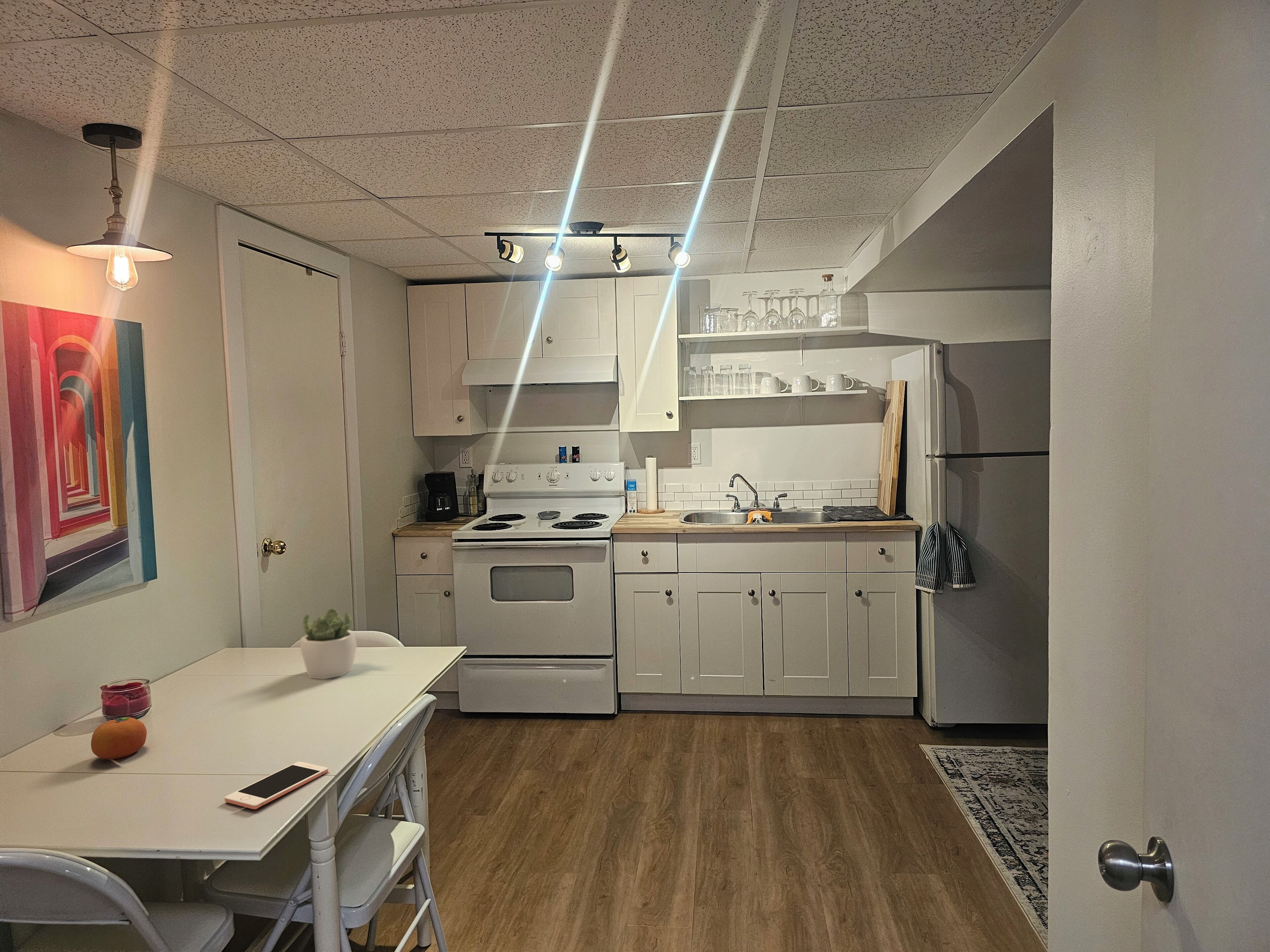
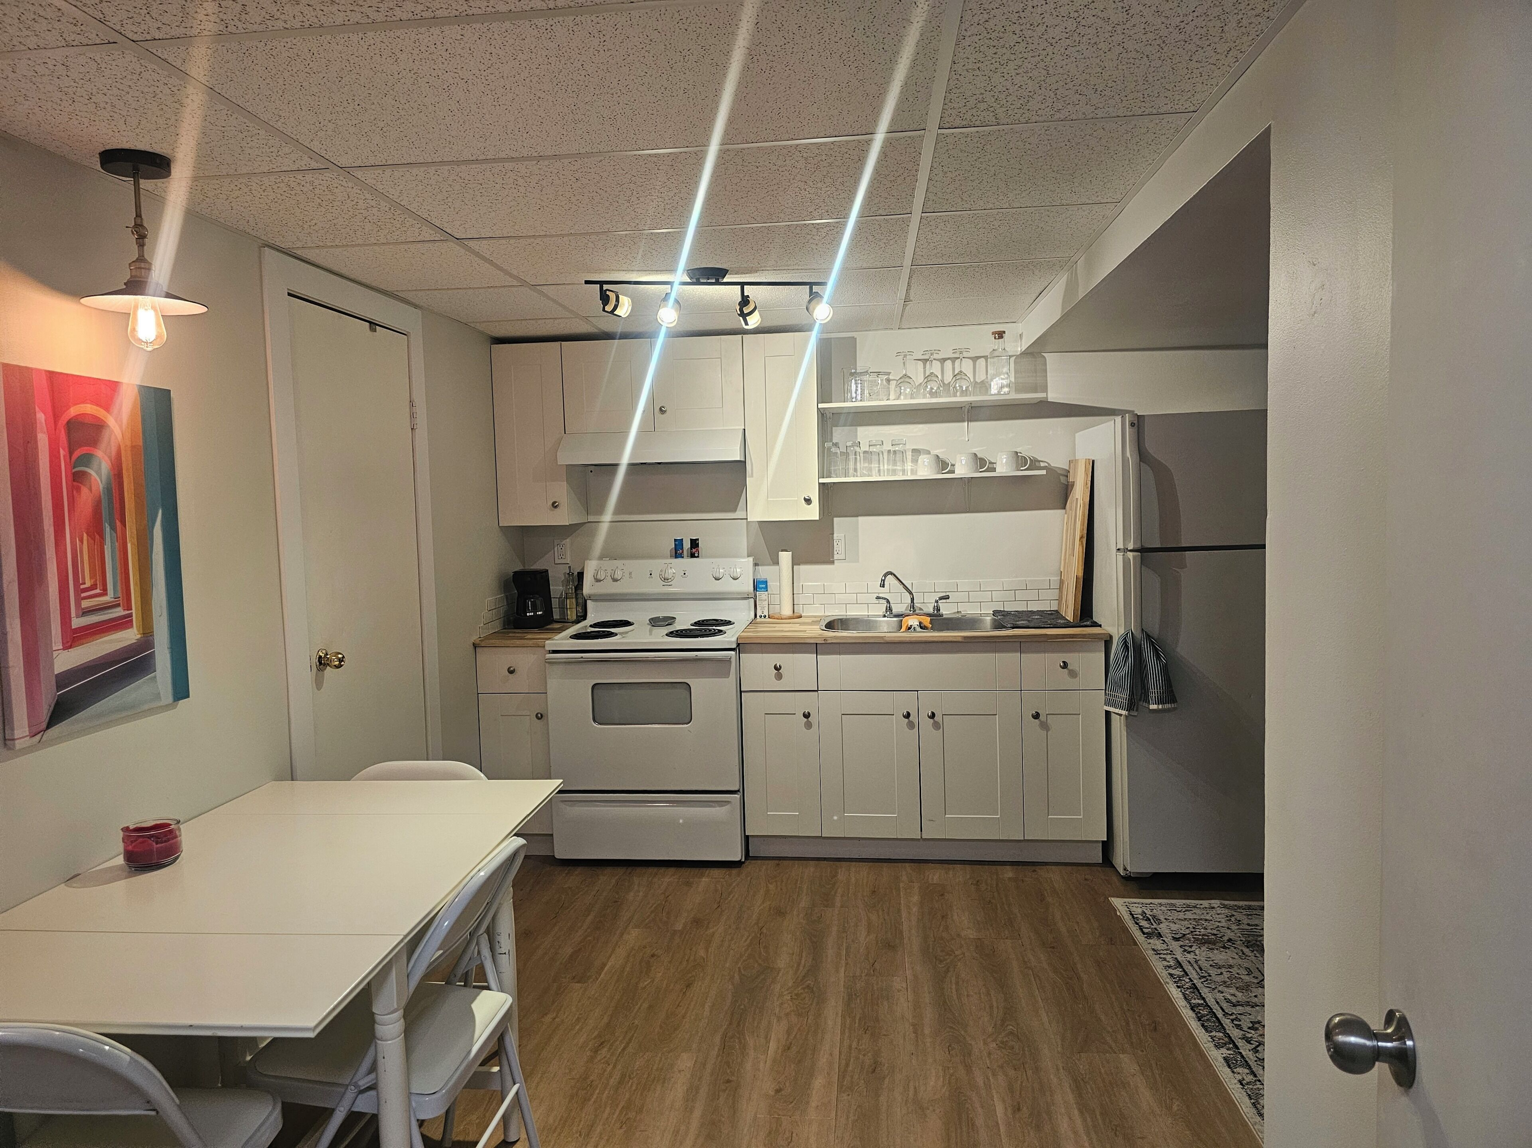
- fruit [91,717,147,760]
- cell phone [224,761,328,810]
- succulent plant [300,608,357,679]
